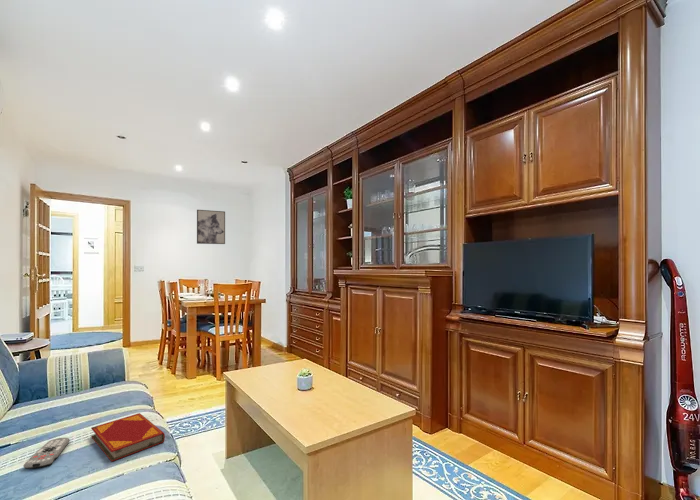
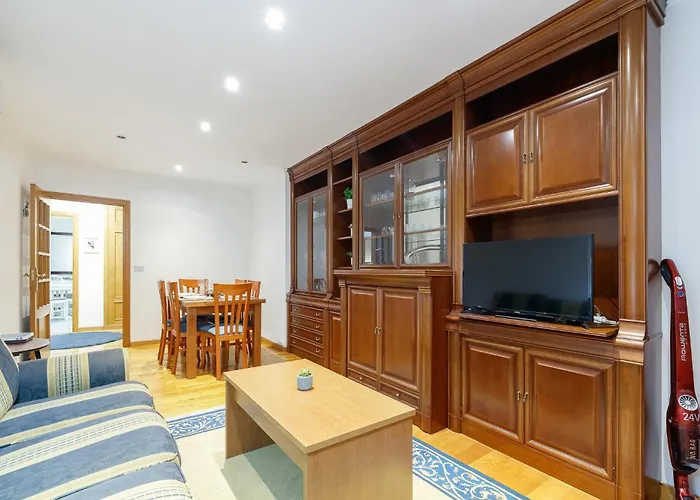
- wall art [196,209,226,245]
- hardback book [90,412,166,462]
- remote control [22,437,71,470]
